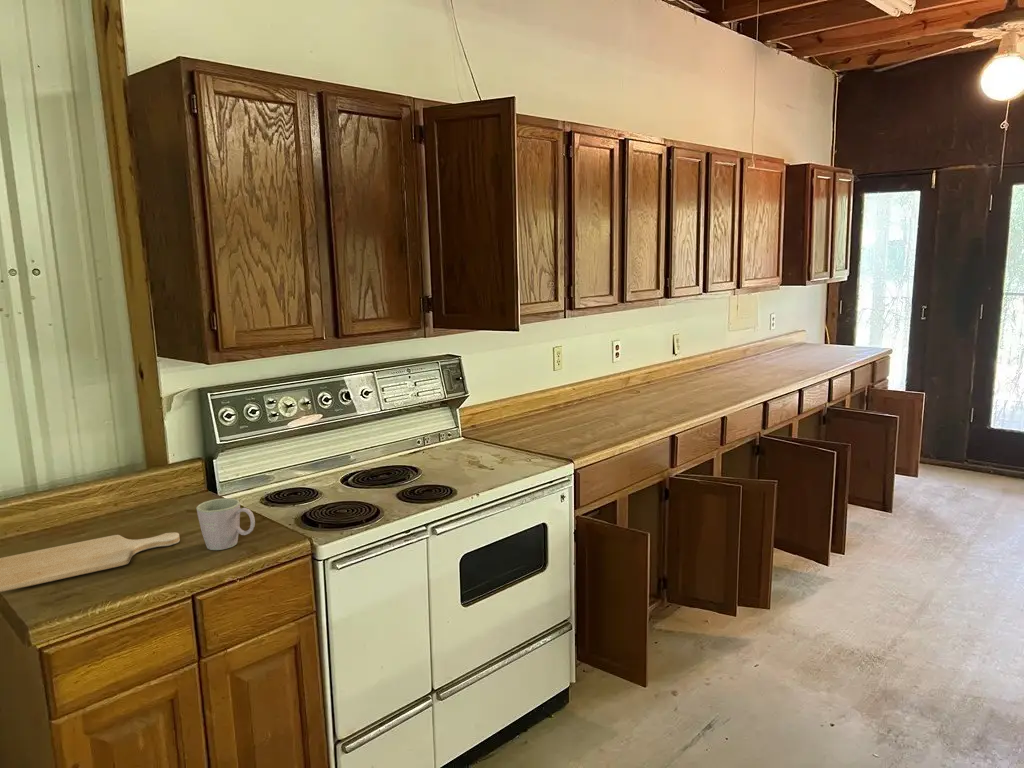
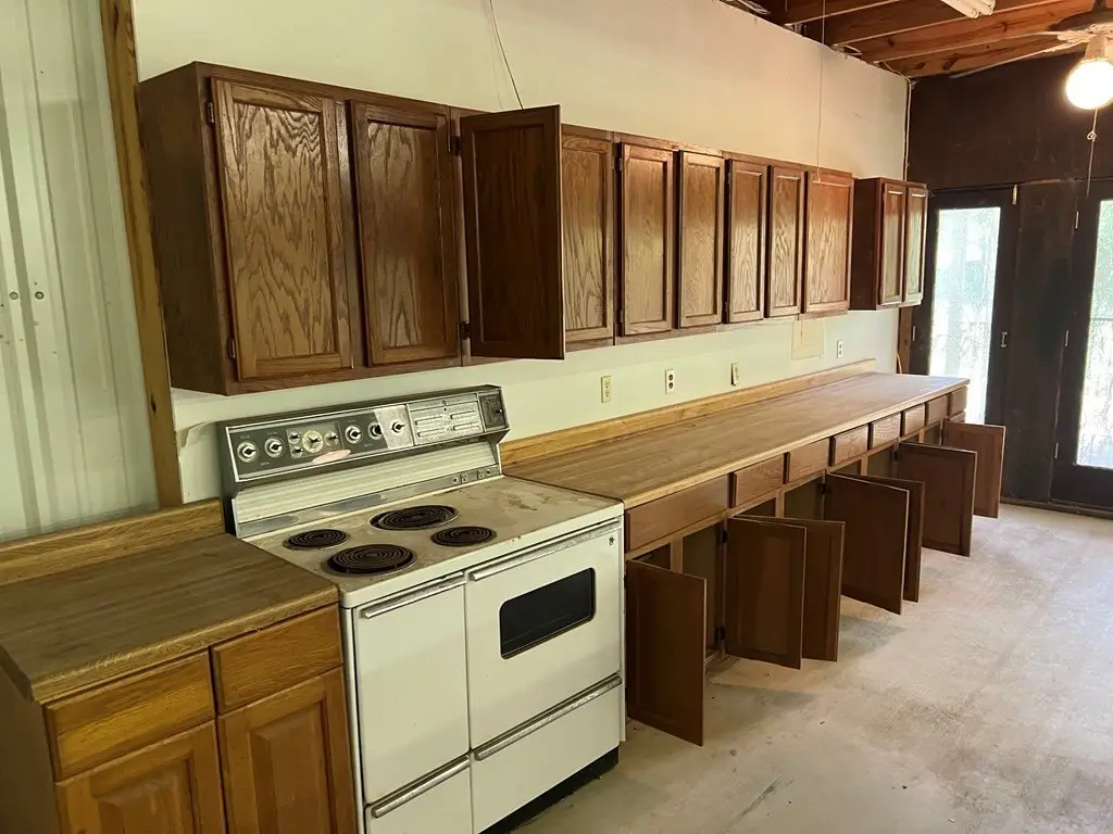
- chopping board [0,531,181,593]
- mug [195,497,256,551]
